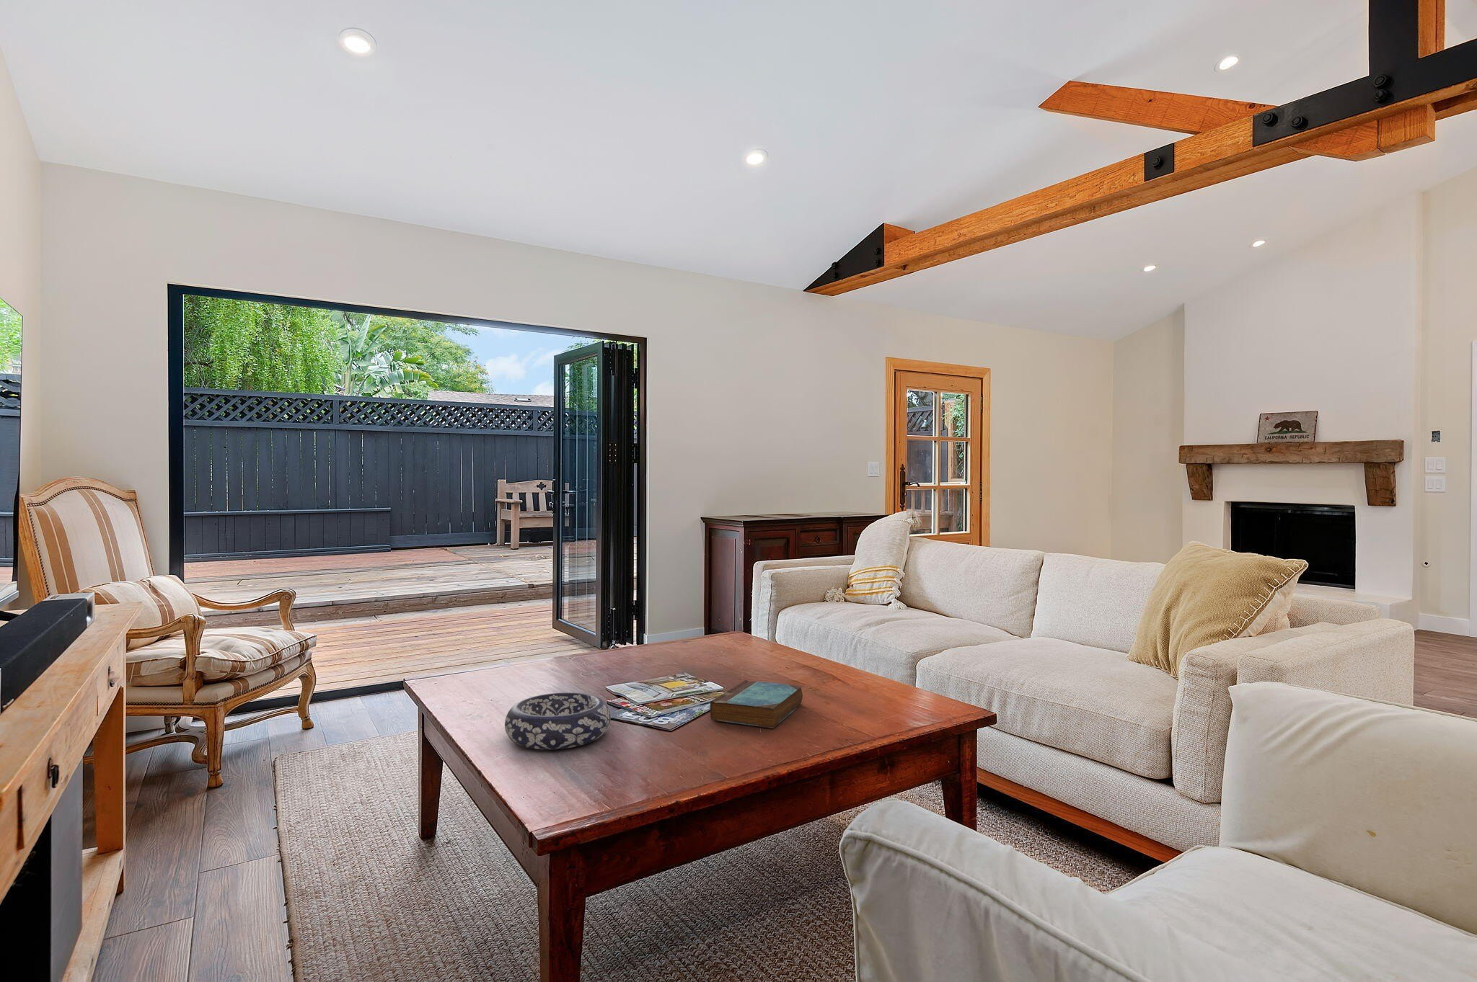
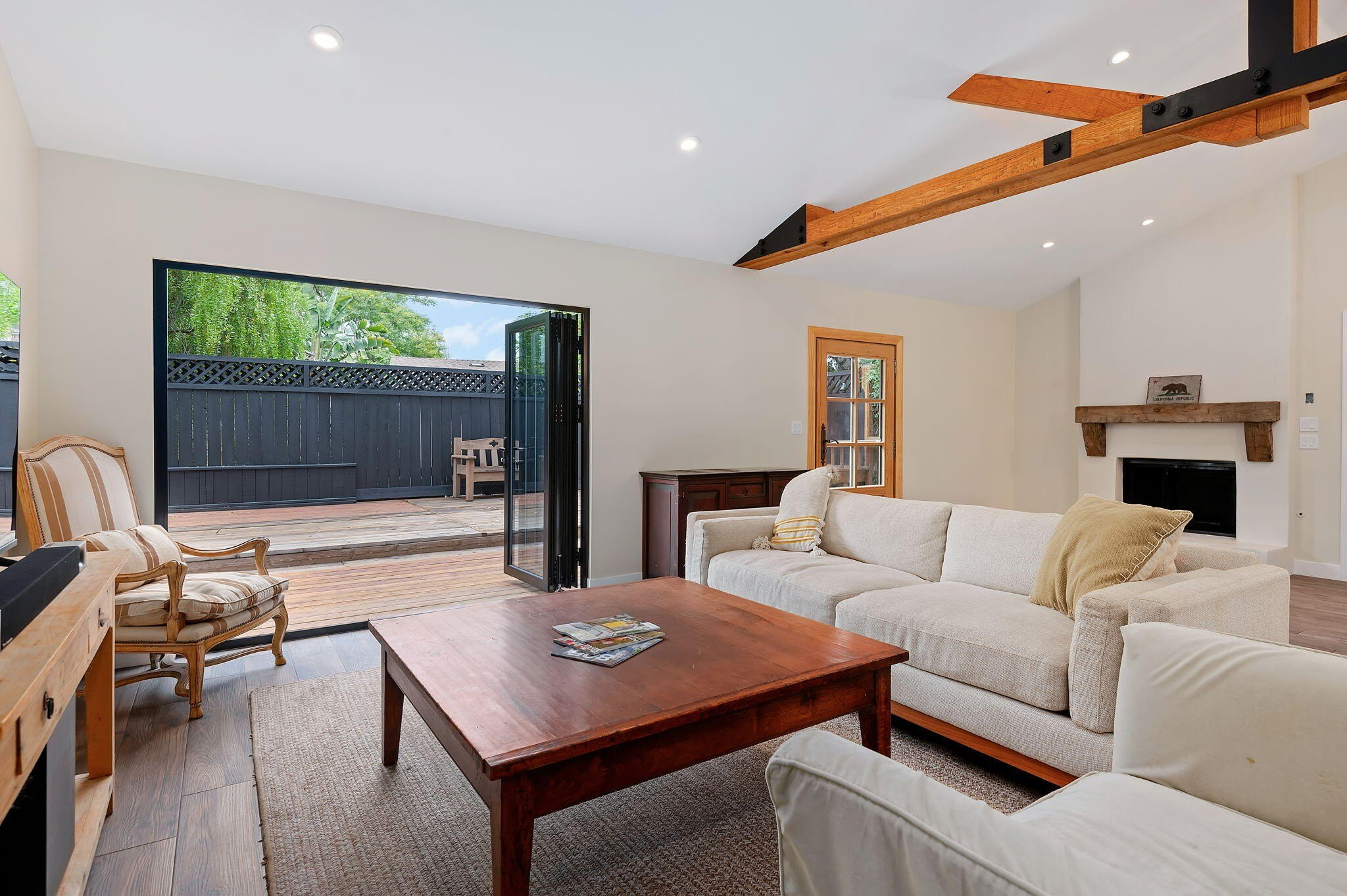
- book [709,680,804,729]
- decorative bowl [504,692,612,750]
